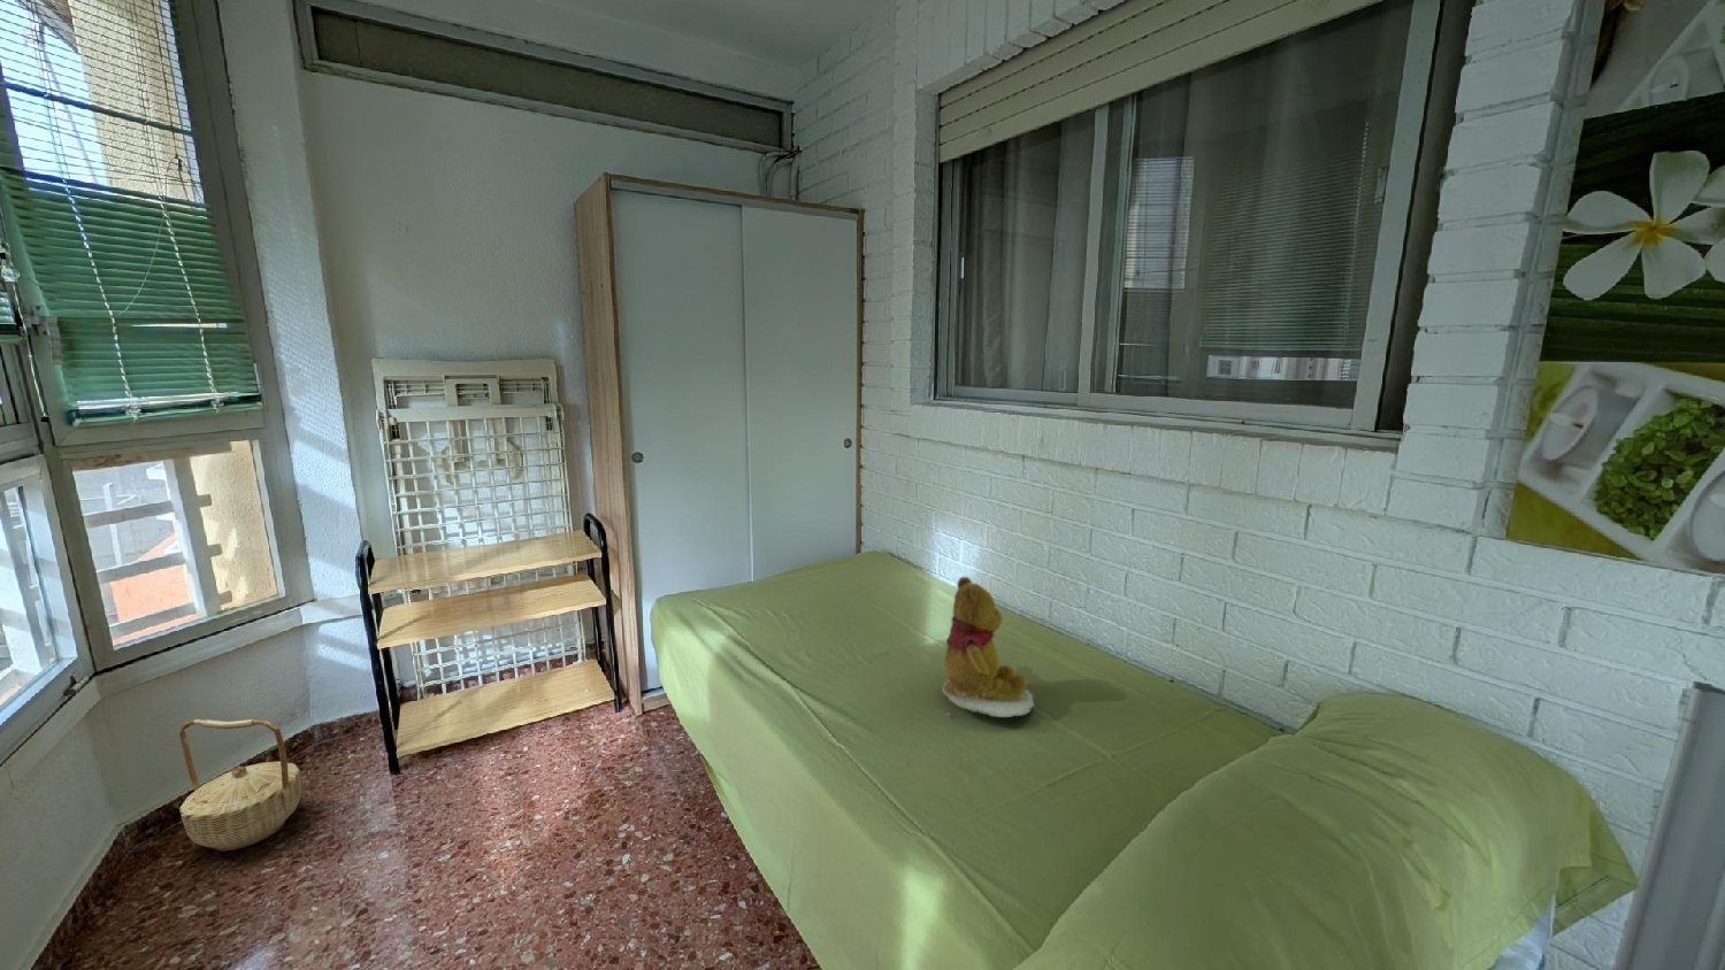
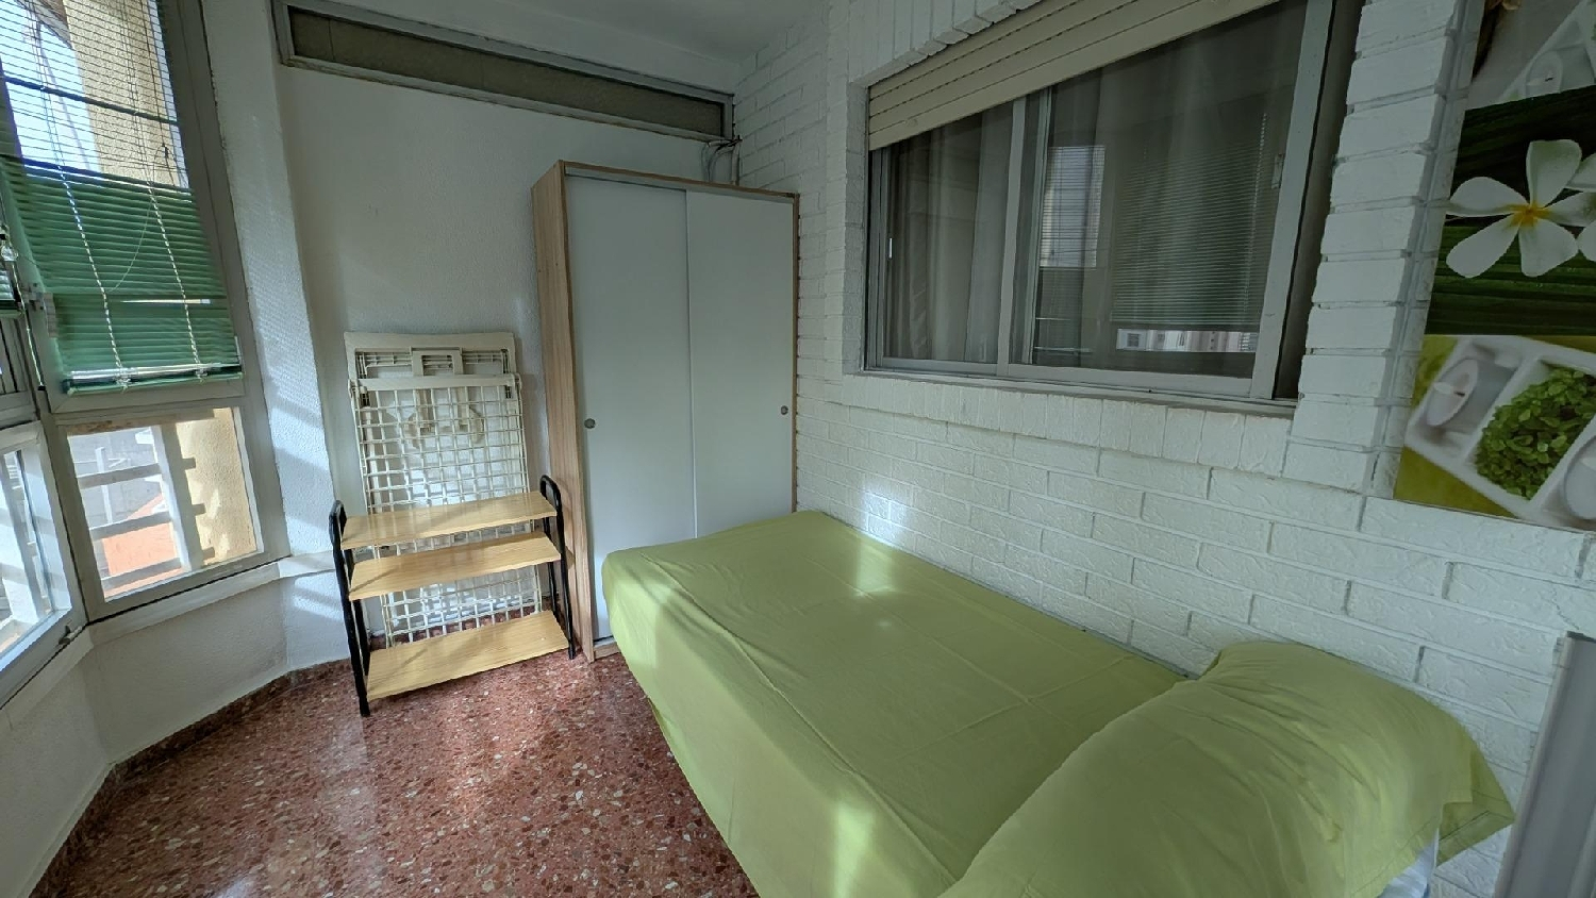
- teddy bear [941,576,1035,718]
- basket [178,718,303,852]
